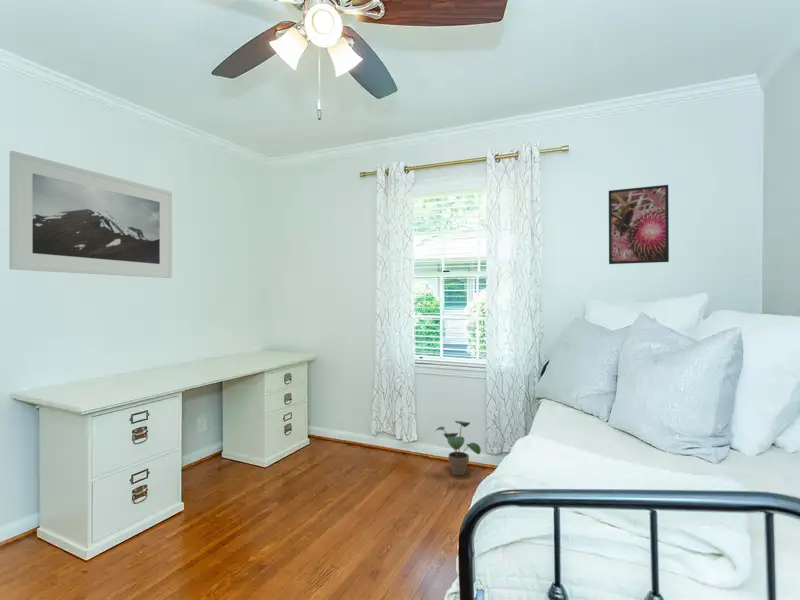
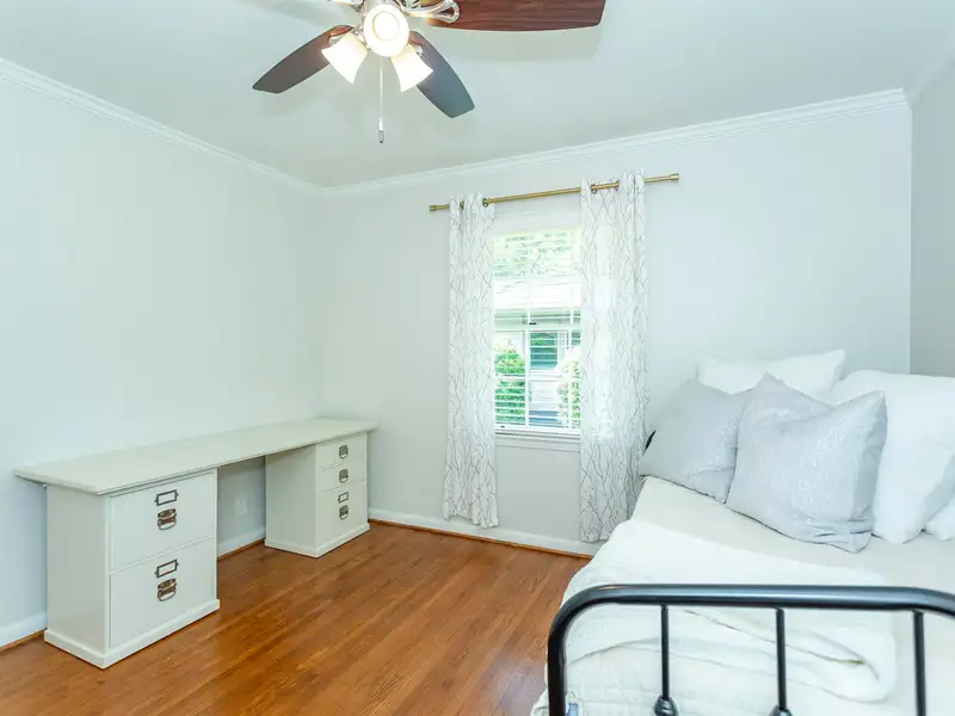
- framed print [8,150,173,279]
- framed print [608,184,670,265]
- potted plant [434,420,482,476]
